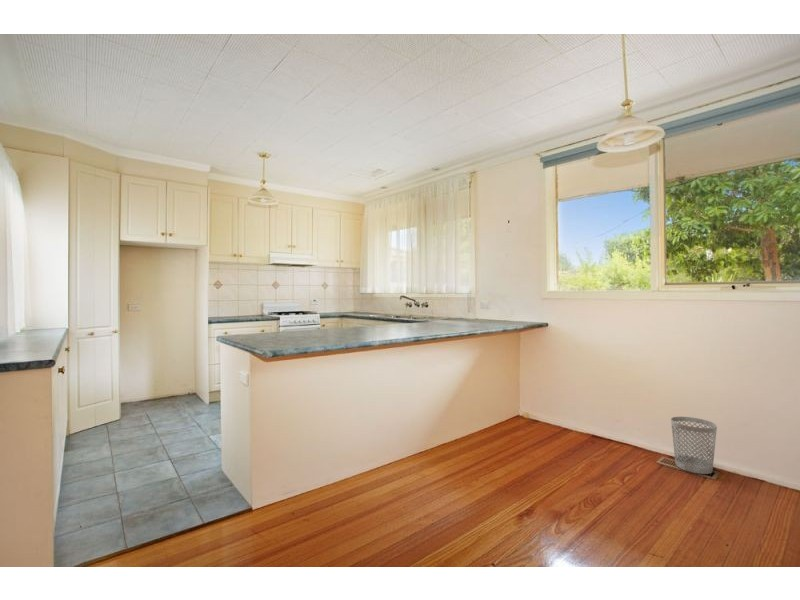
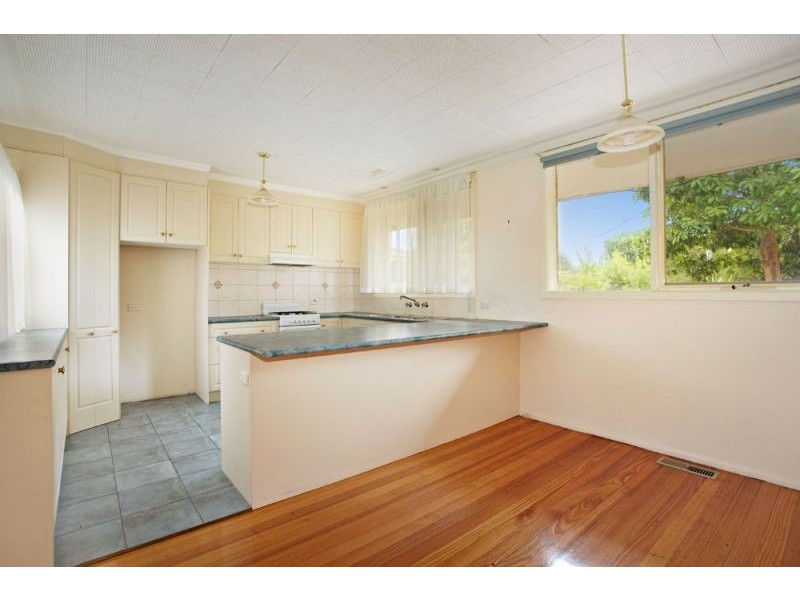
- wastebasket [670,416,718,475]
